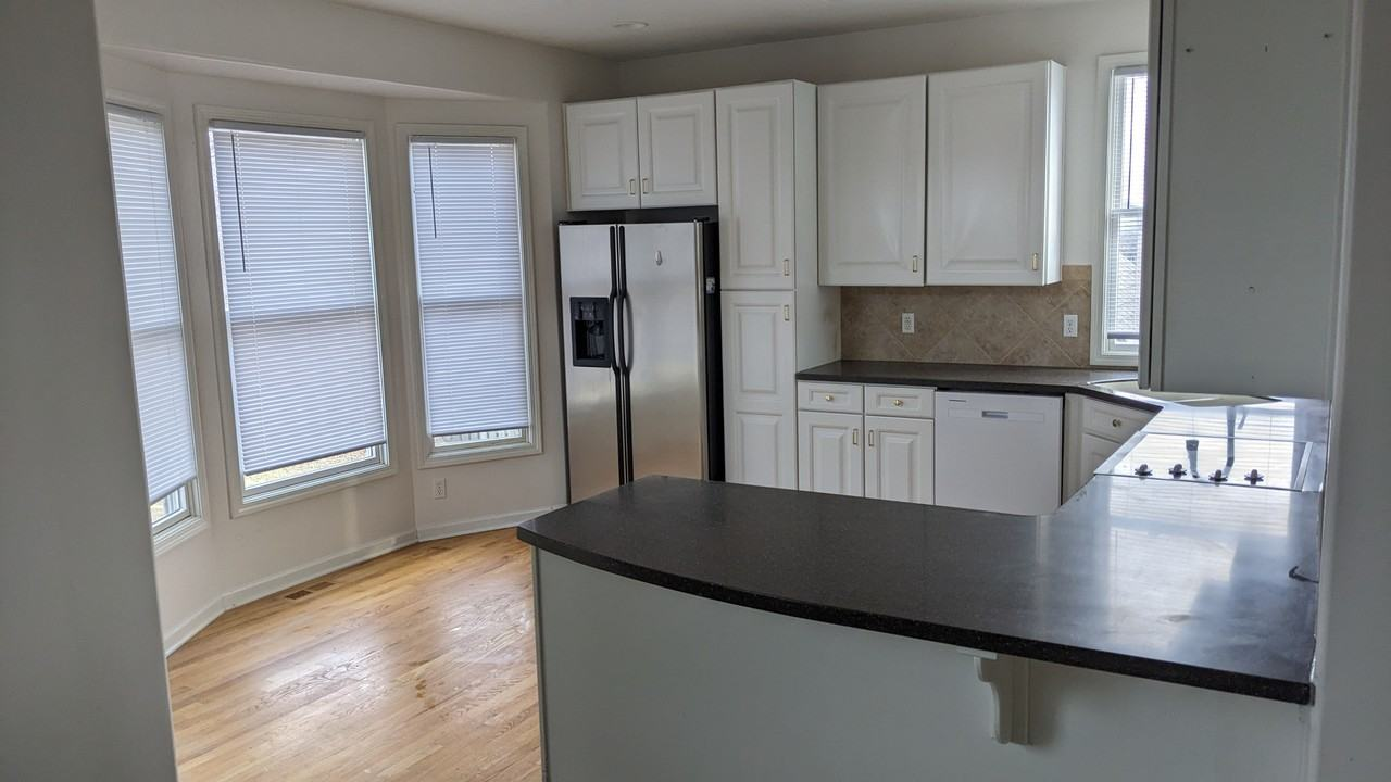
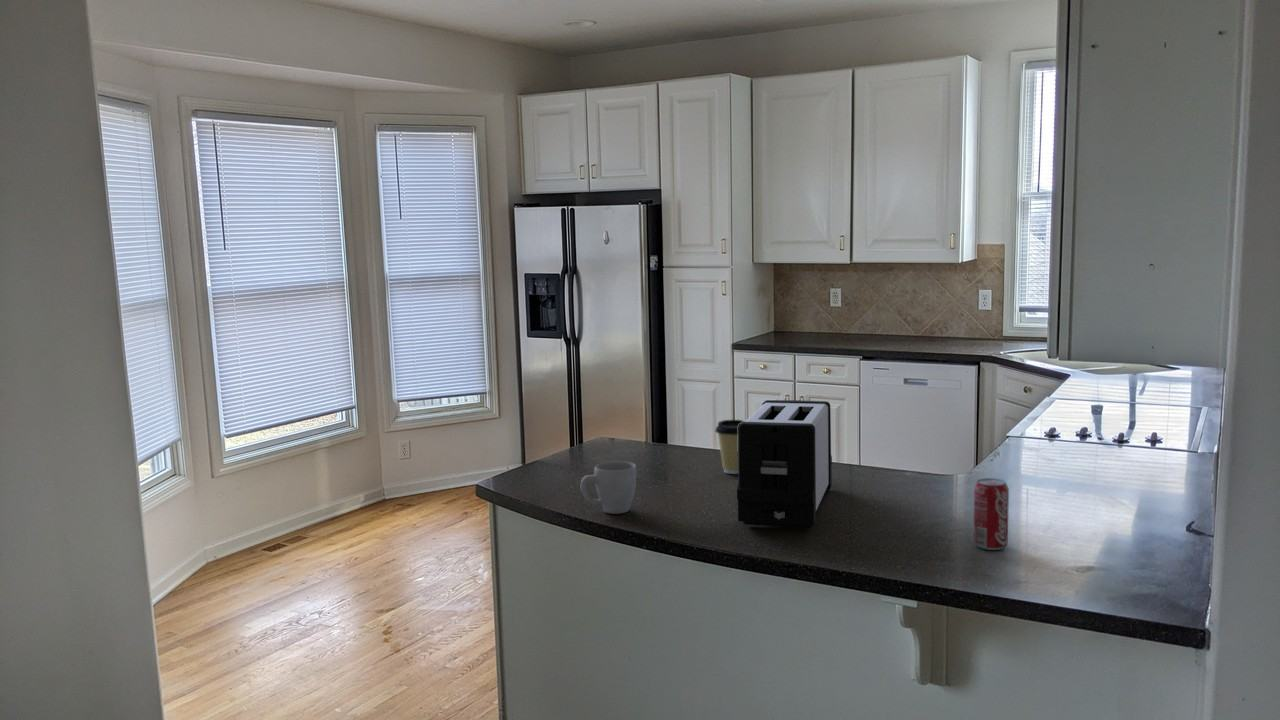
+ beverage can [973,477,1010,551]
+ mug [580,460,637,515]
+ coffee cup [714,419,745,475]
+ toaster [736,399,833,529]
